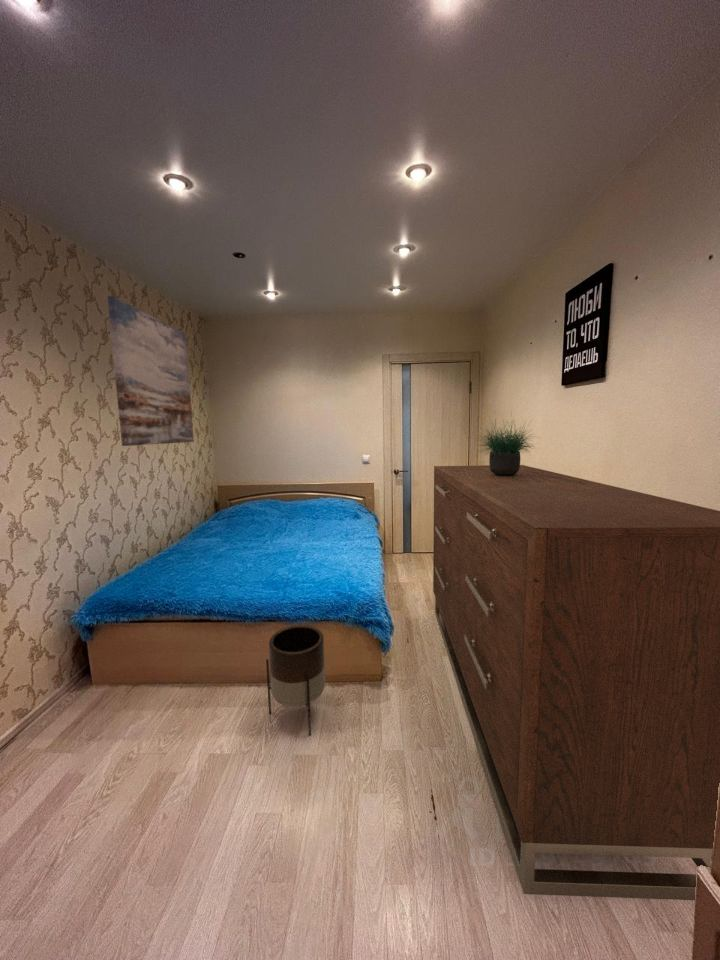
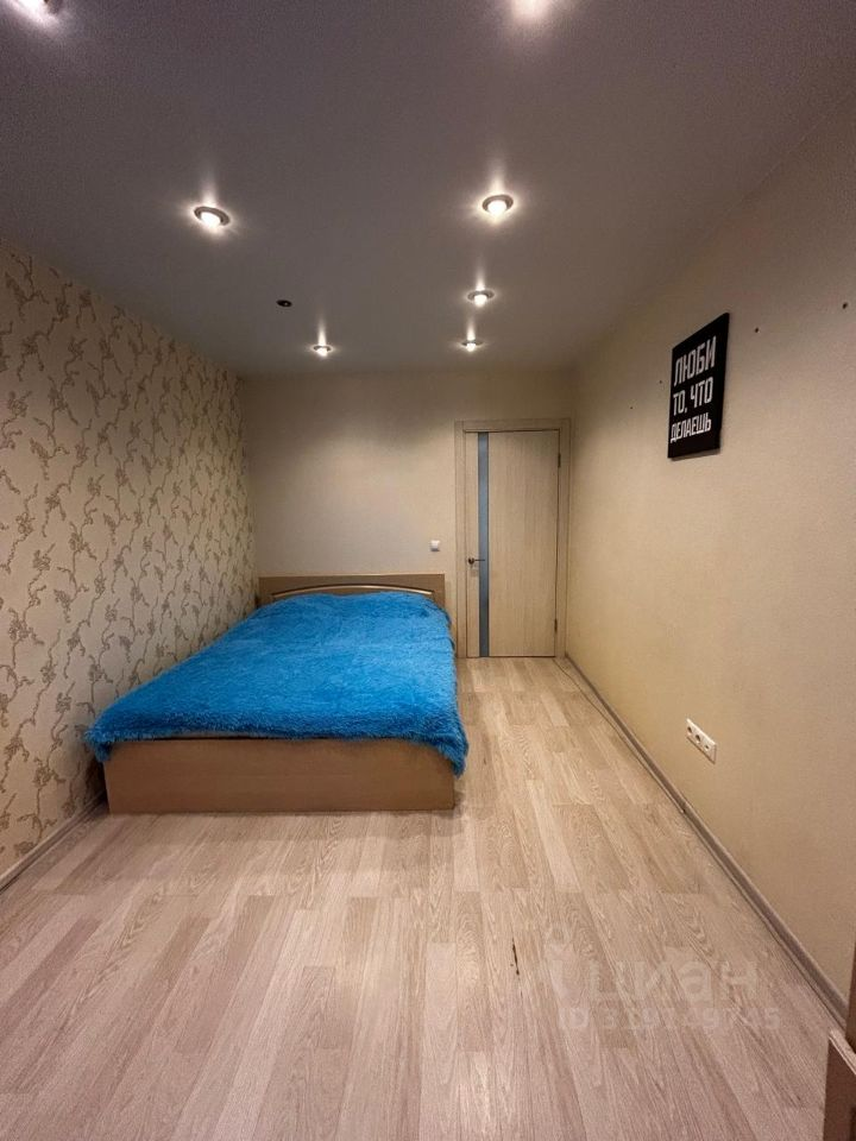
- potted plant [475,409,541,476]
- dresser [432,464,720,901]
- planter [265,624,326,737]
- wall art [106,295,195,447]
